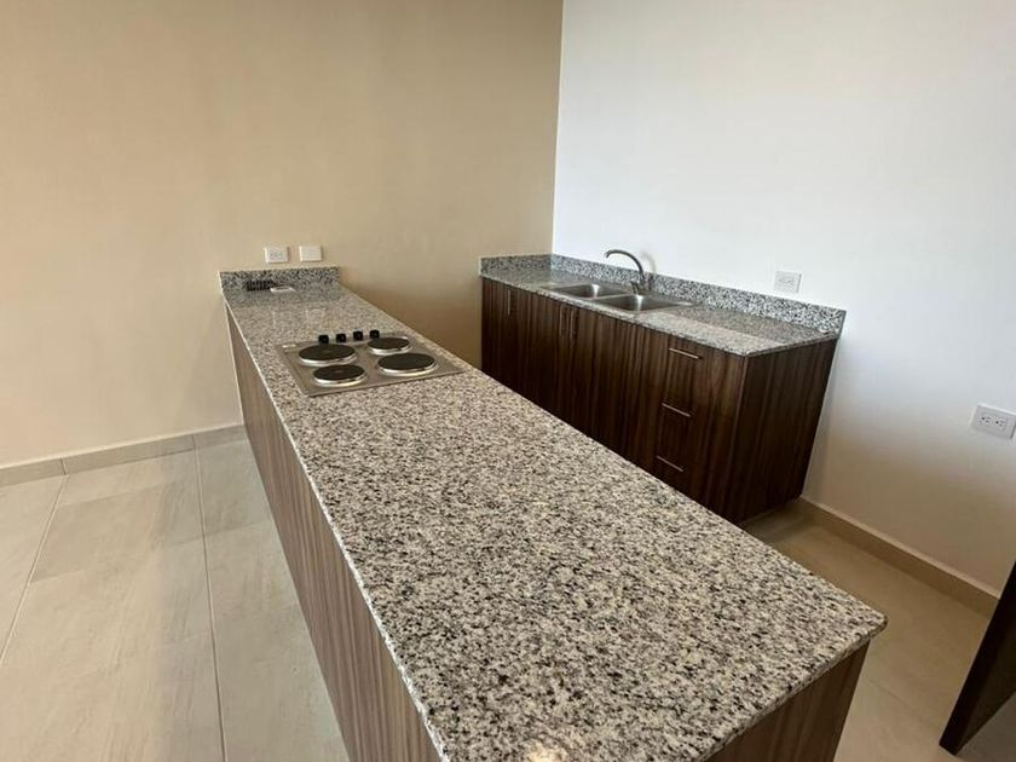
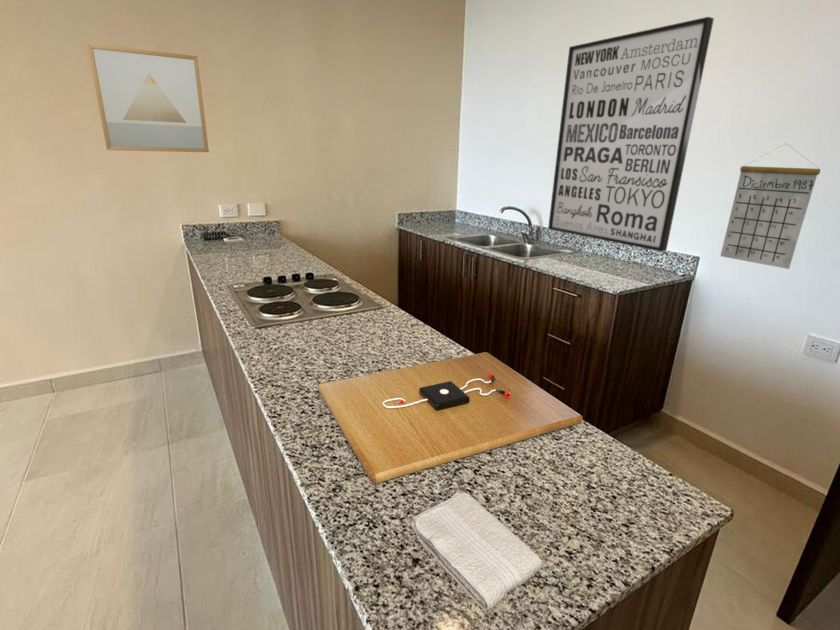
+ washcloth [410,491,544,611]
+ wall art [86,43,210,153]
+ cutting board [317,351,584,485]
+ wall art [547,16,715,253]
+ calendar [719,142,821,270]
